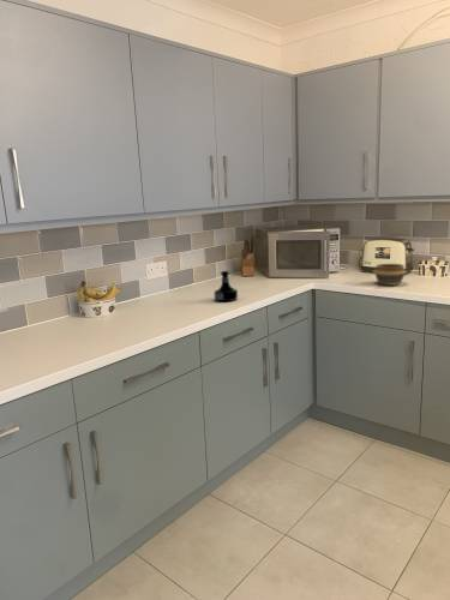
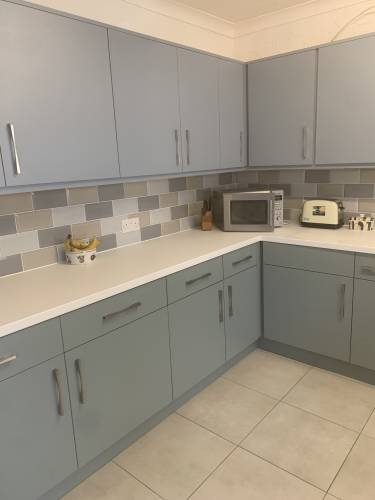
- bowl [372,263,408,287]
- tequila bottle [214,270,239,302]
